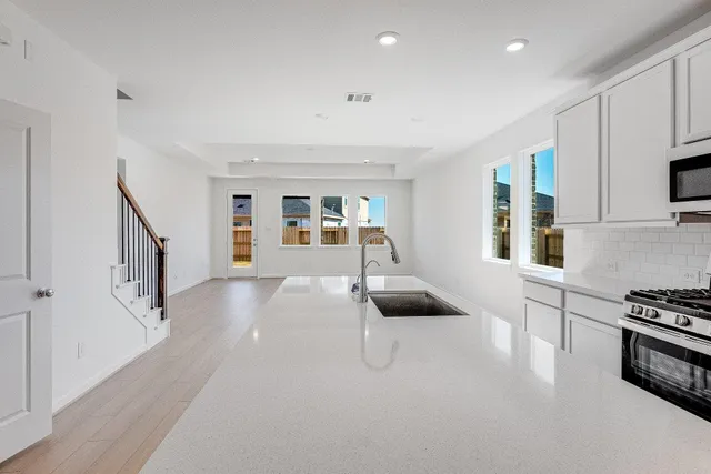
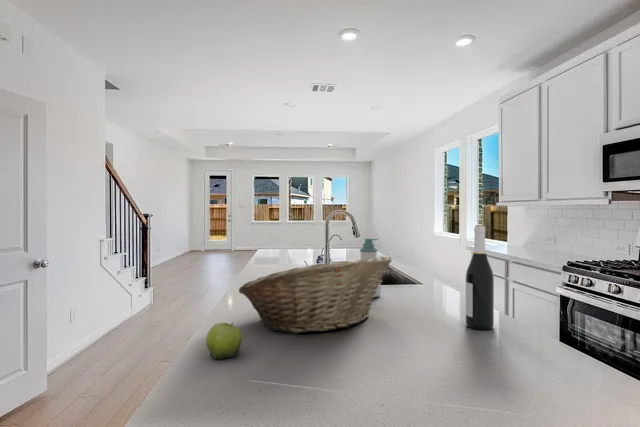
+ soap bottle [359,237,382,298]
+ wine bottle [465,224,495,330]
+ fruit [205,321,243,361]
+ fruit basket [238,255,393,334]
